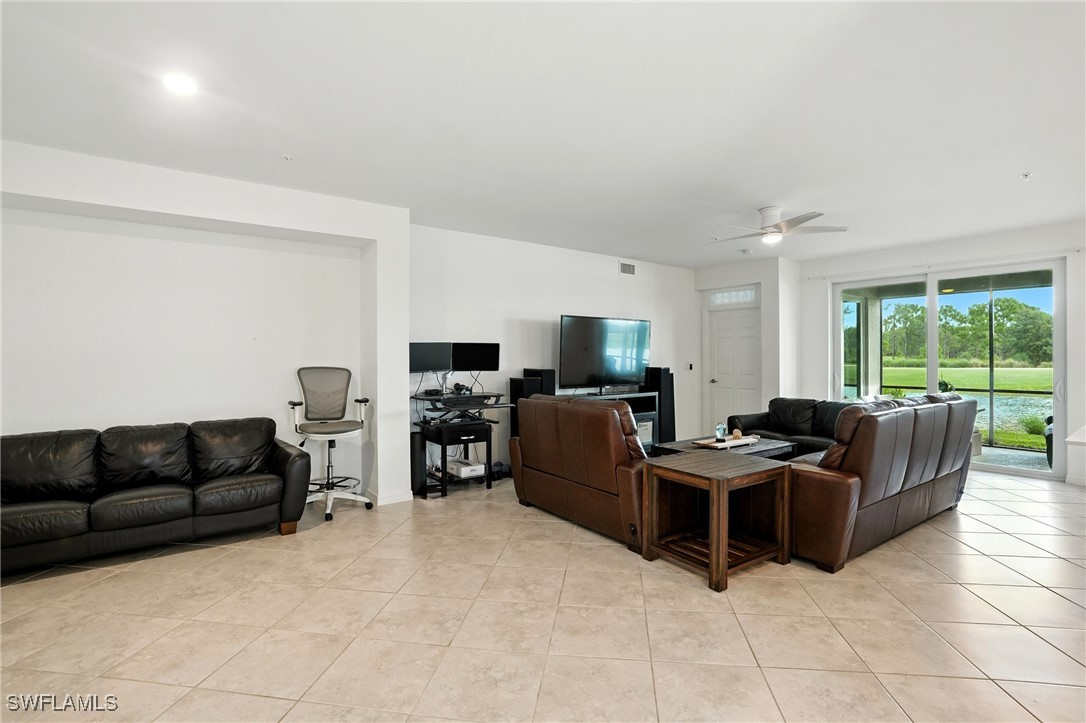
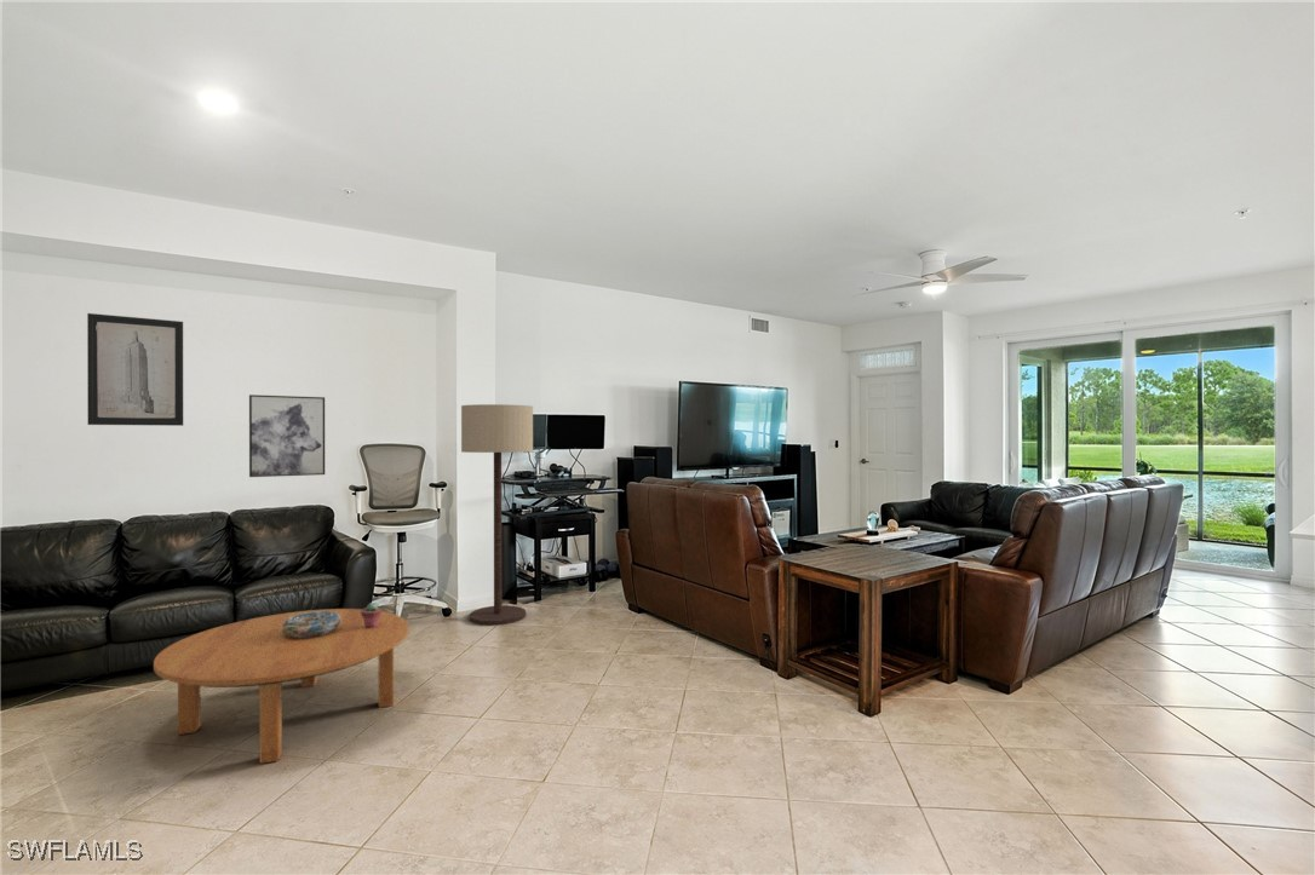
+ floor lamp [460,403,534,627]
+ coffee table [153,608,409,765]
+ wall art [248,393,326,478]
+ potted succulent [361,601,383,628]
+ decorative bowl [282,609,340,639]
+ wall art [86,312,184,427]
